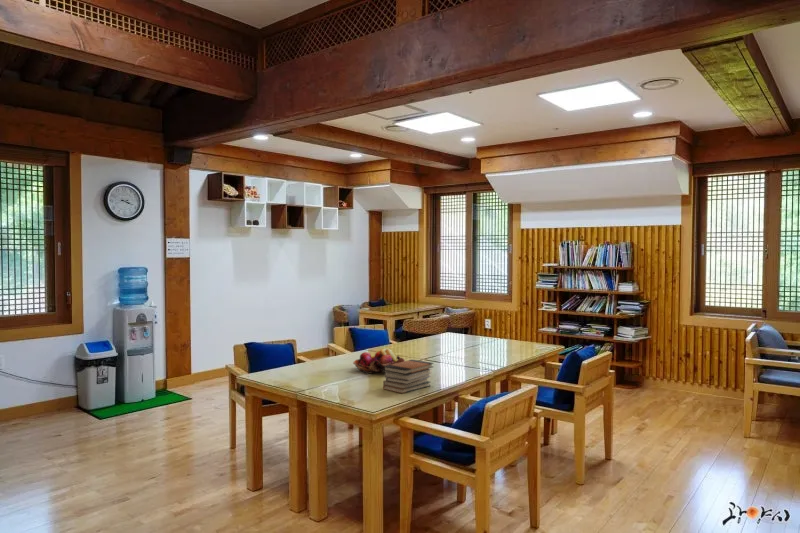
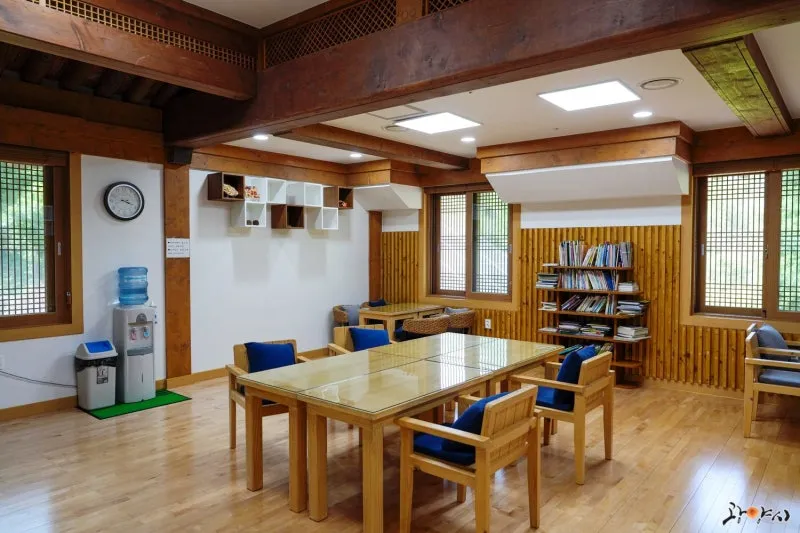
- book stack [382,359,435,394]
- fruit basket [352,348,406,374]
